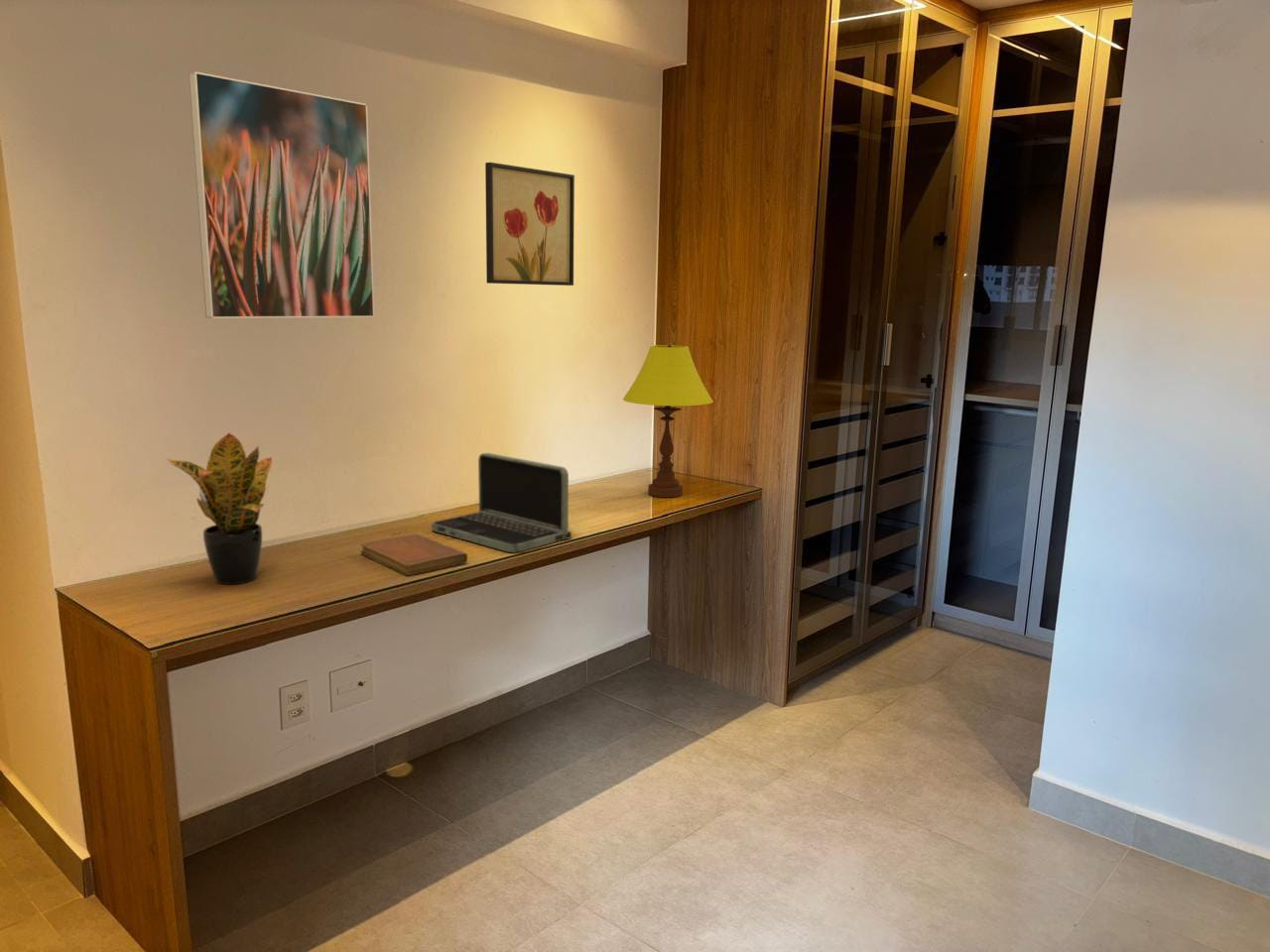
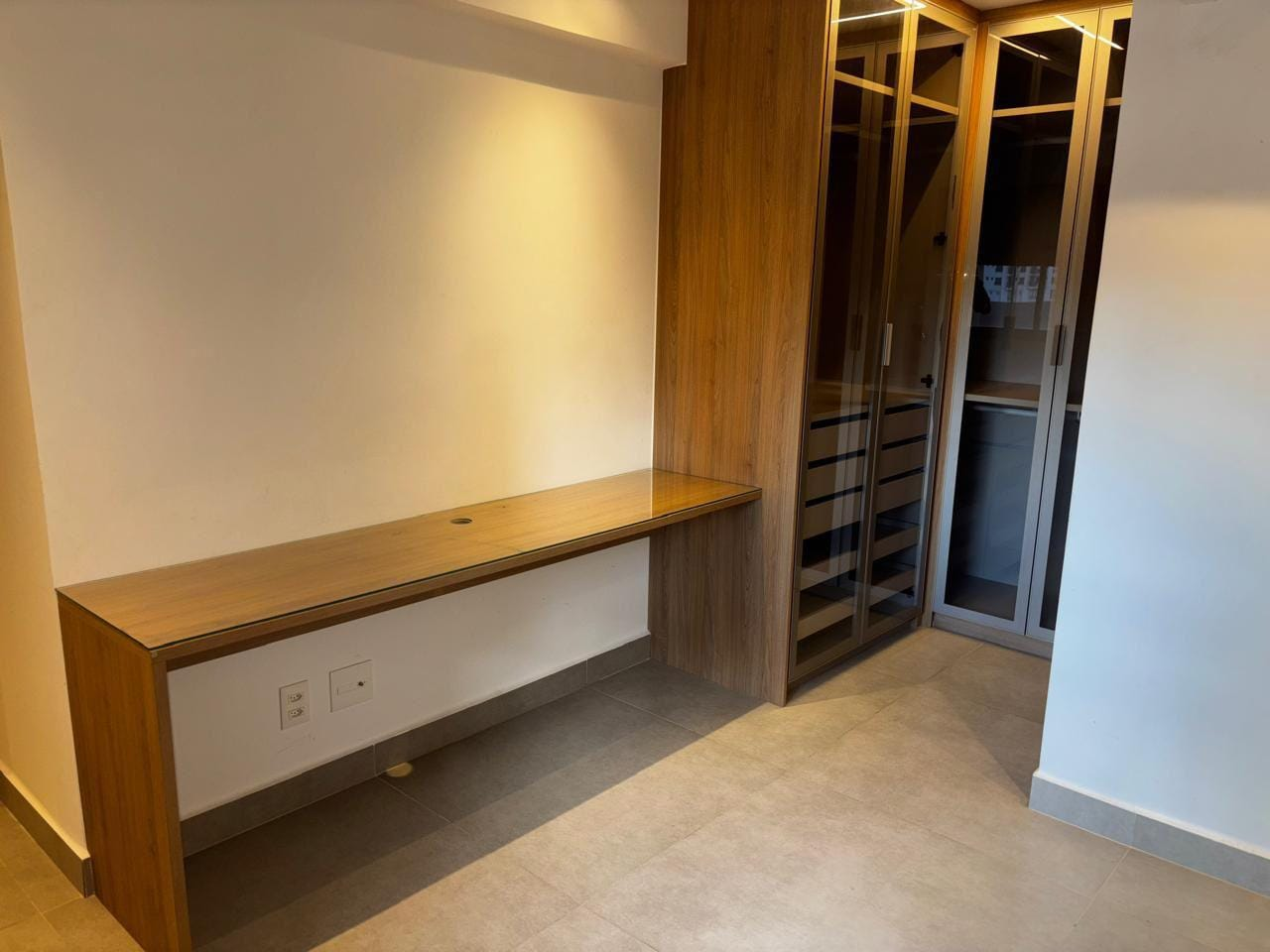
- potted plant [165,431,273,585]
- notebook [359,533,468,576]
- table lamp [622,344,713,498]
- laptop [431,452,572,553]
- wall art [484,162,575,287]
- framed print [188,70,375,319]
